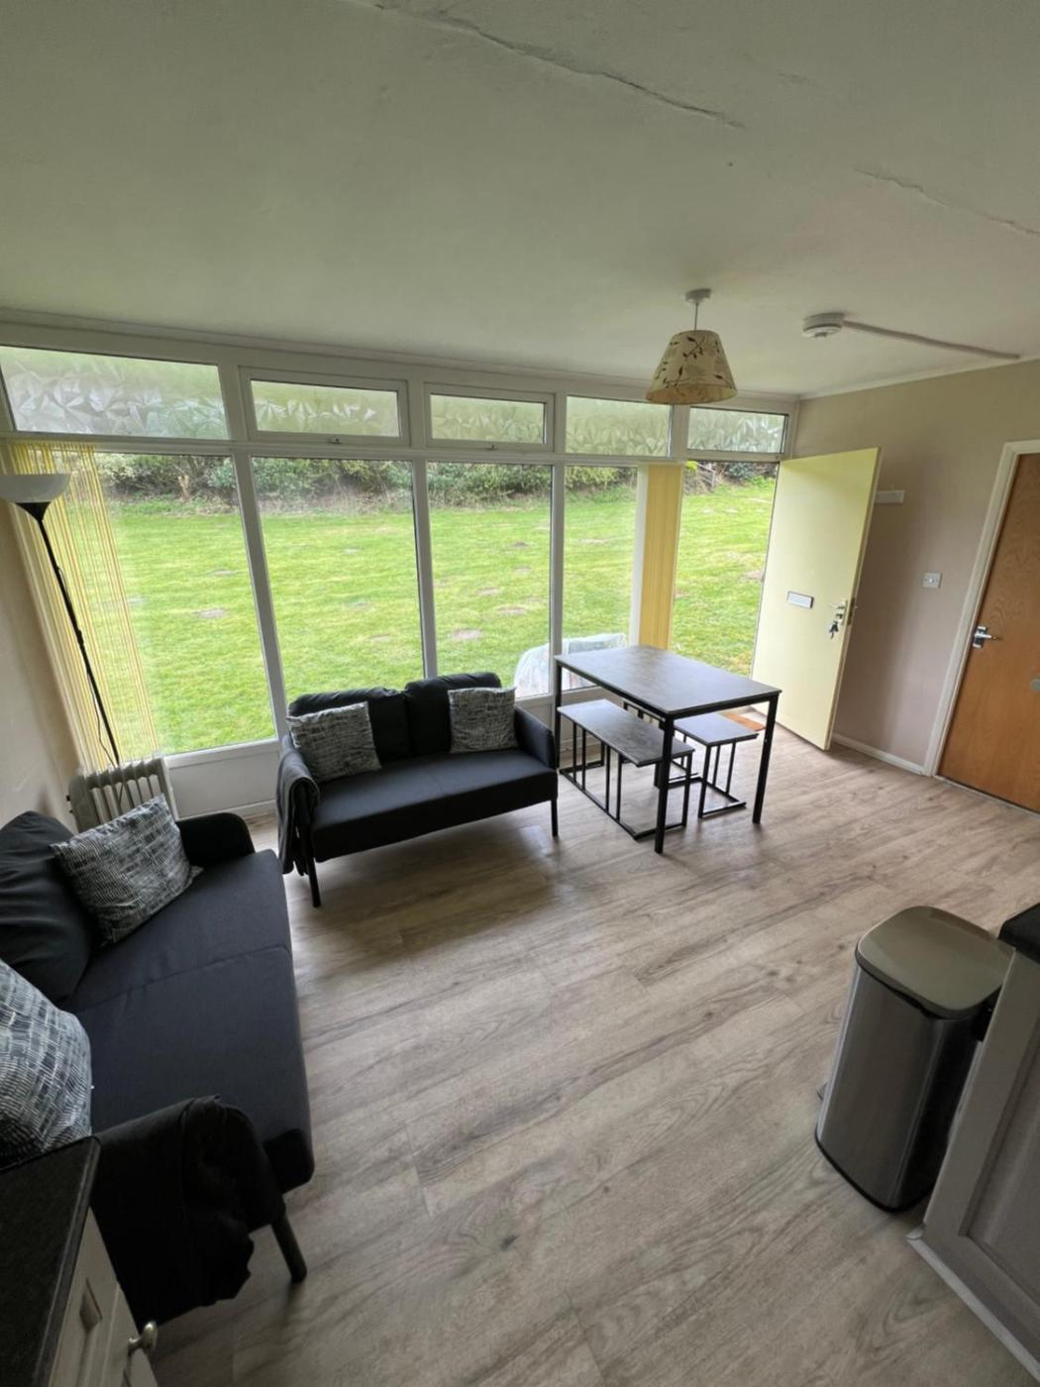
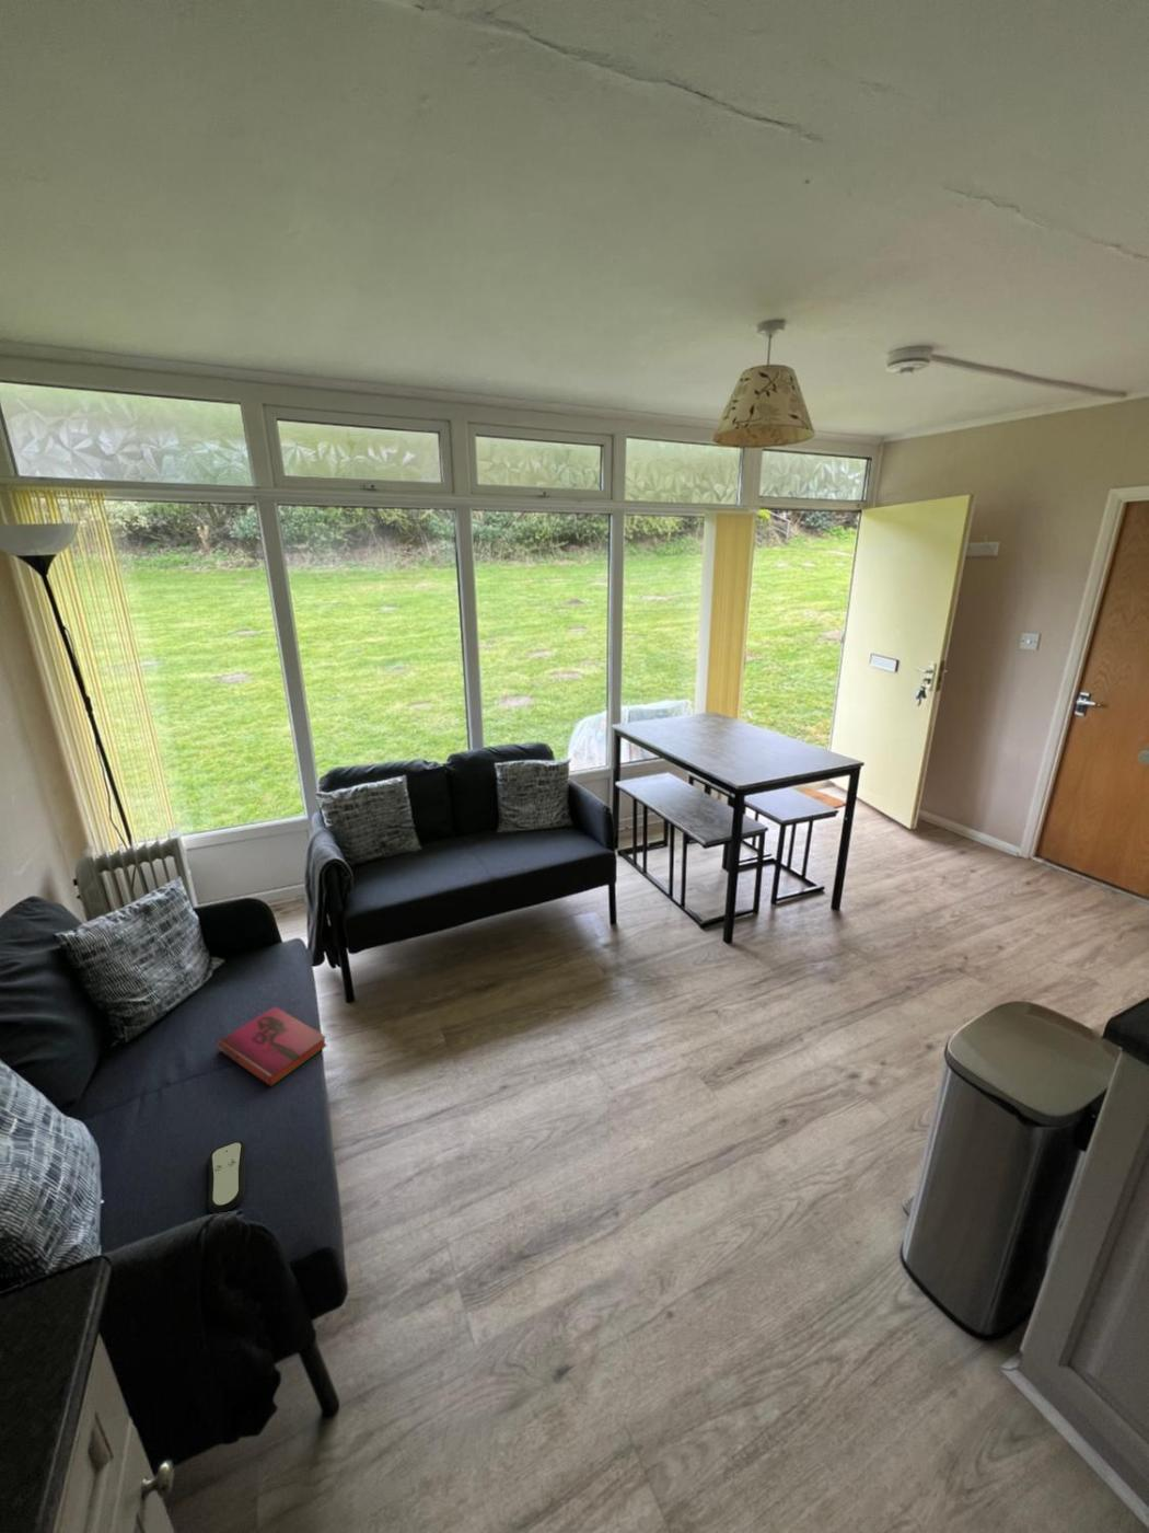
+ hardback book [217,1006,328,1088]
+ remote control [206,1139,247,1214]
